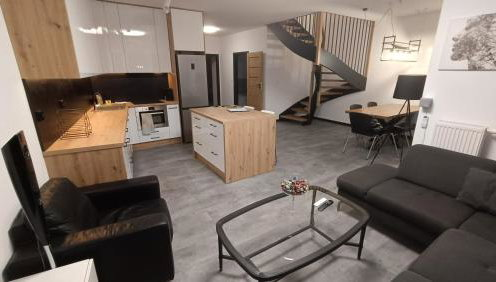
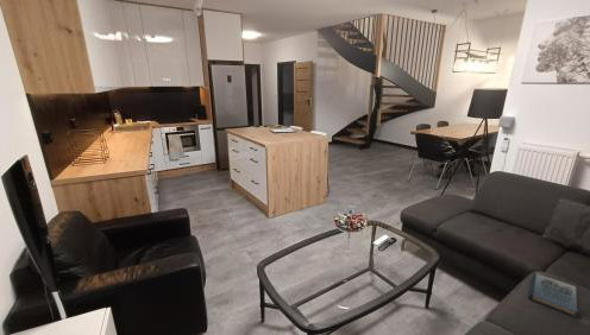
+ book [528,272,578,317]
